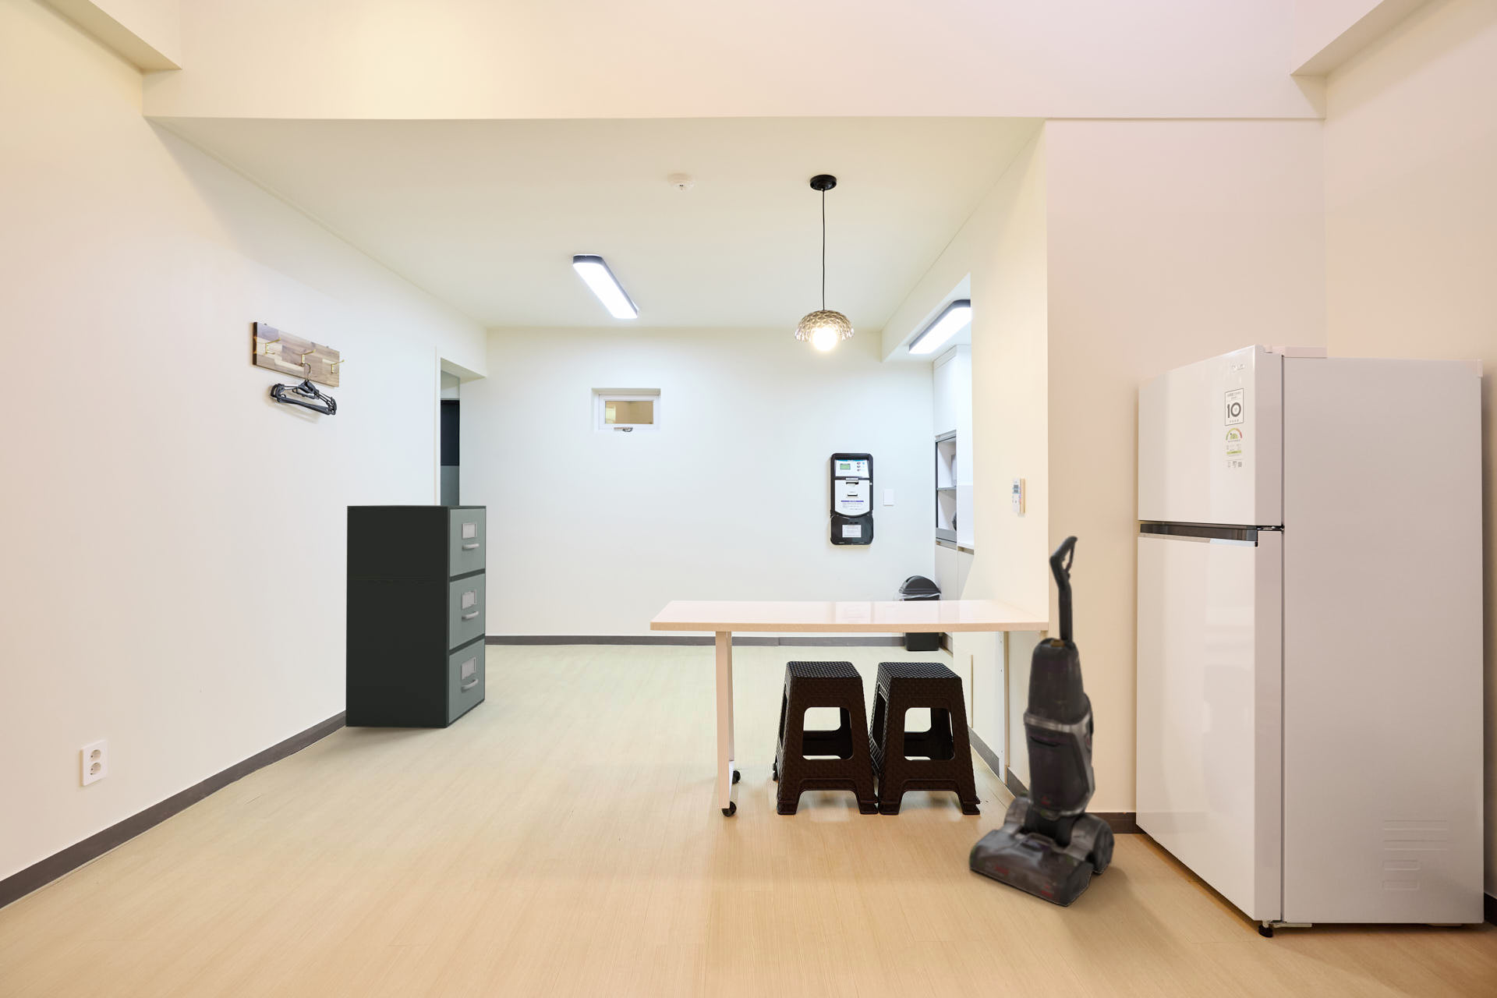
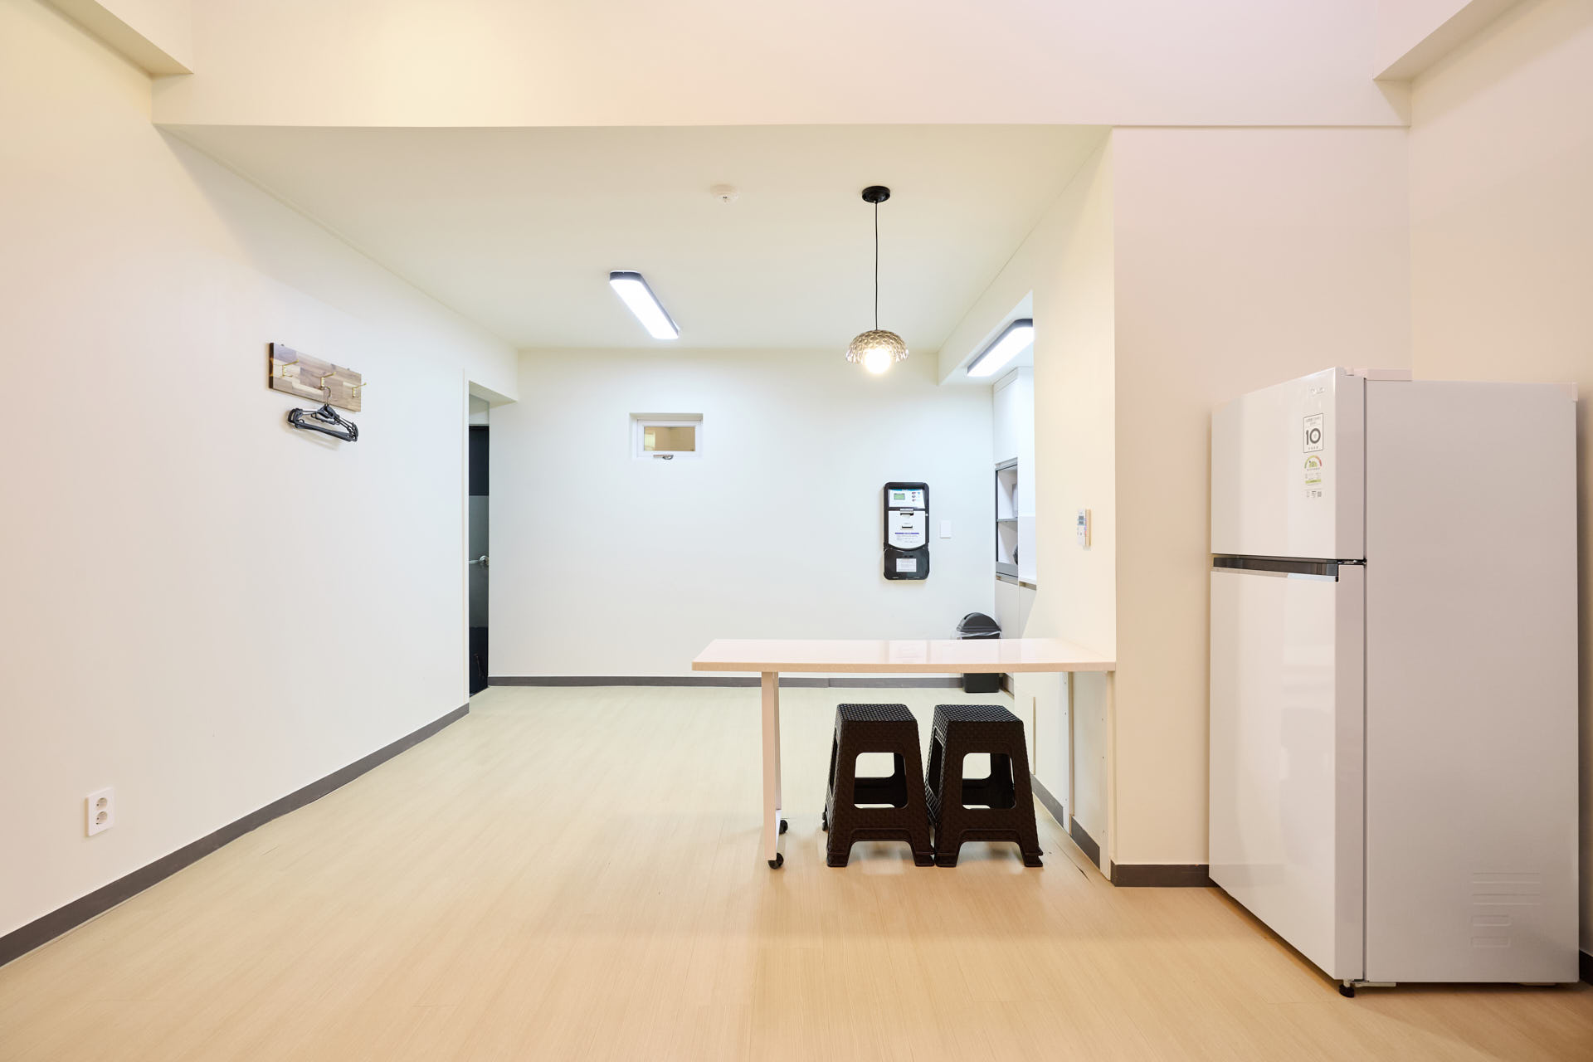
- vacuum cleaner [968,535,1116,908]
- filing cabinet [344,505,487,728]
